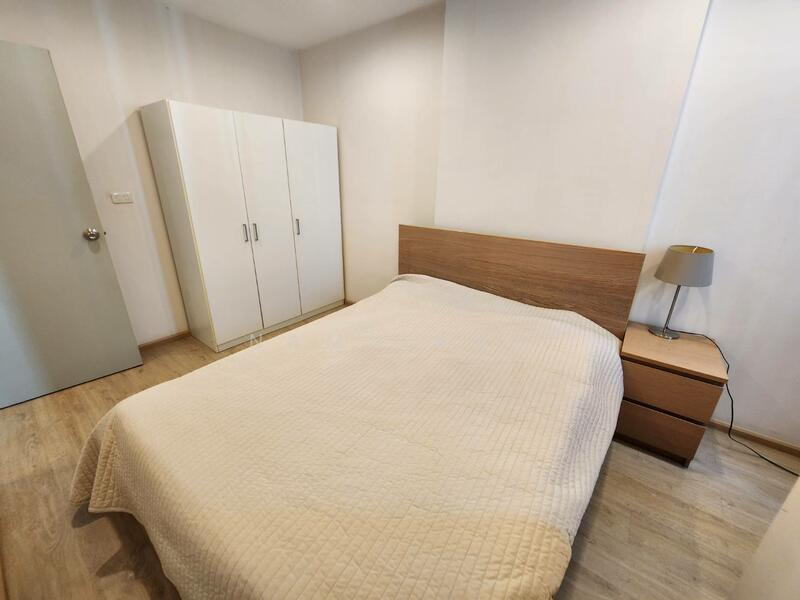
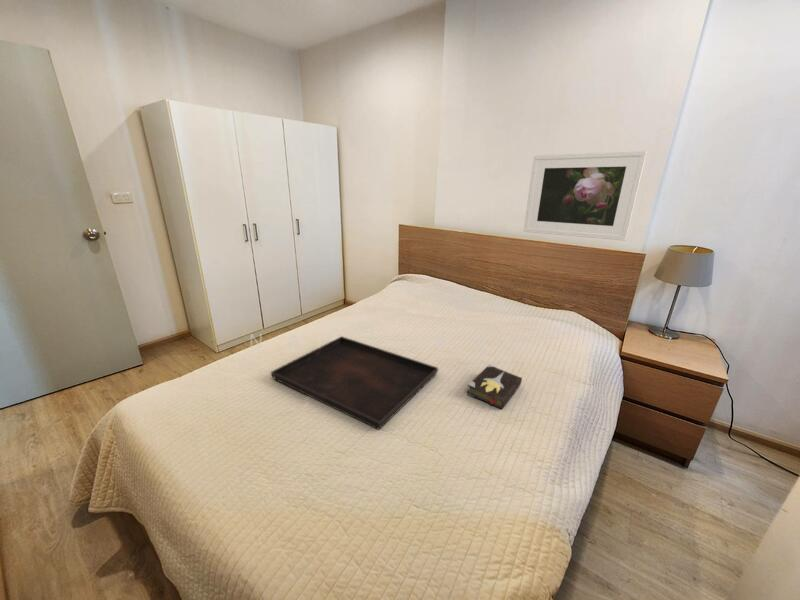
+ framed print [523,149,648,242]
+ serving tray [270,335,439,431]
+ hardback book [466,363,523,410]
